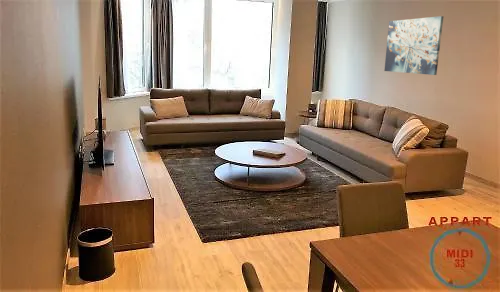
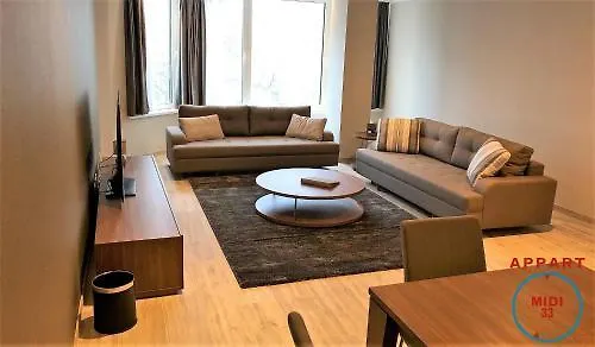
- wall art [383,15,444,76]
